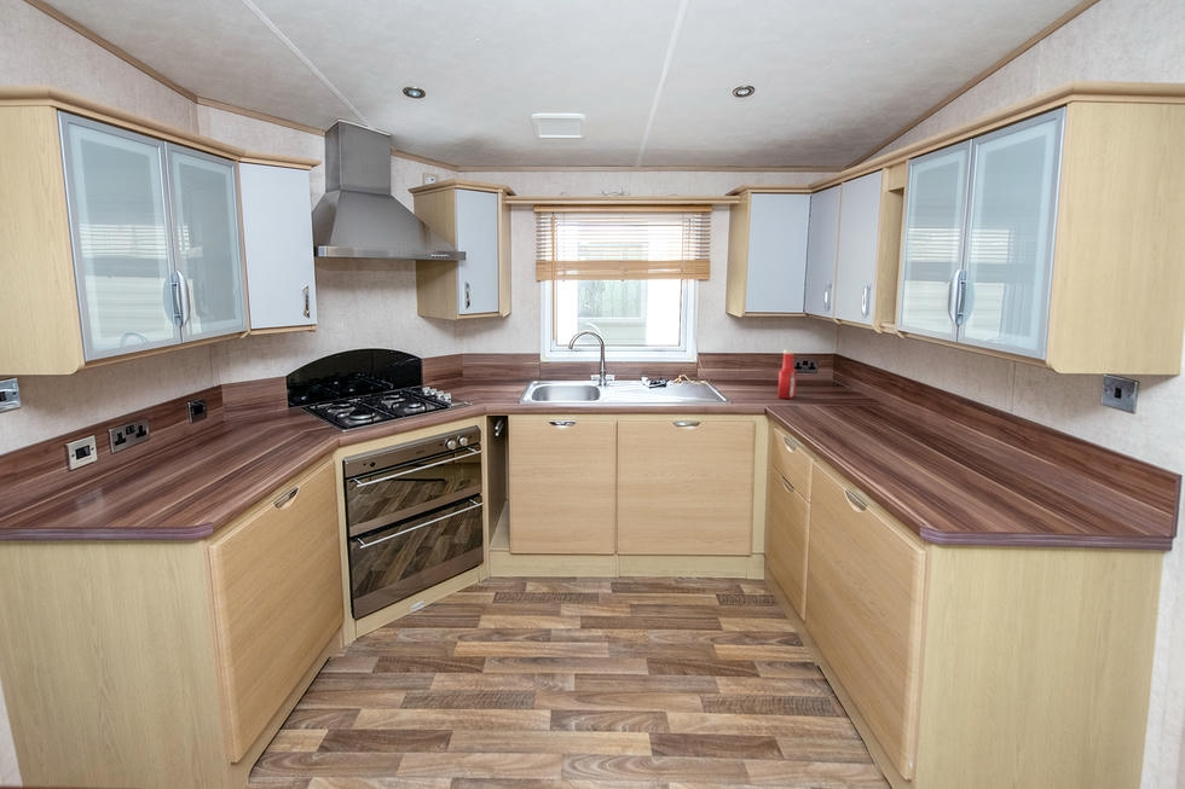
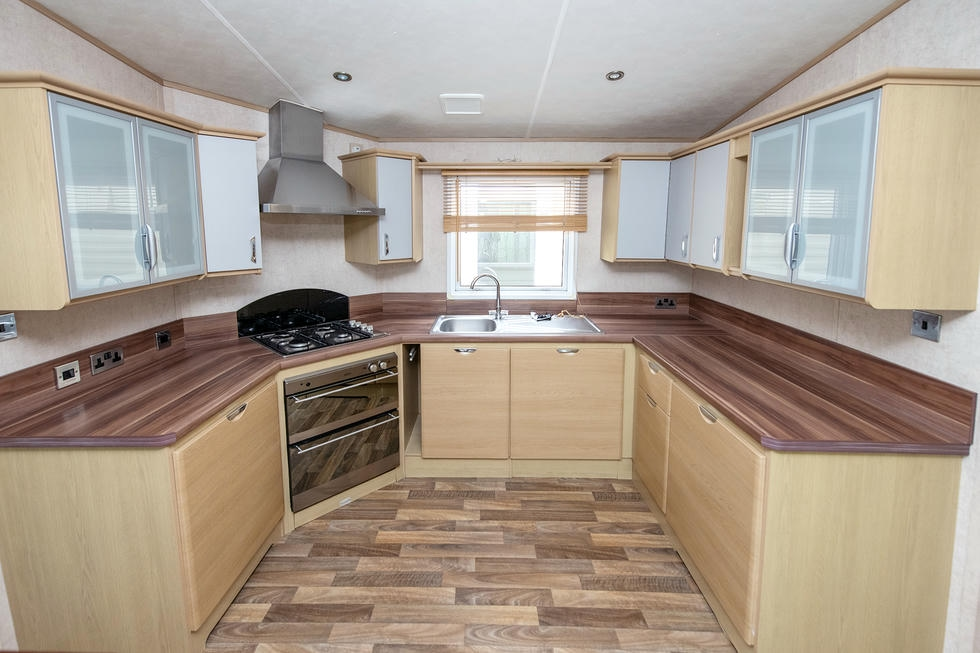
- soap bottle [776,349,798,400]
